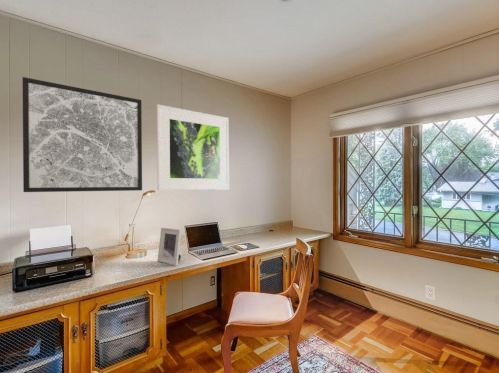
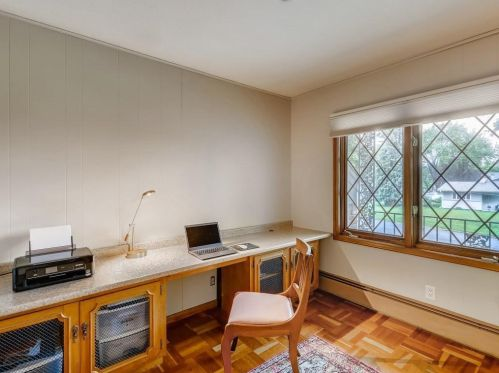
- wall art [22,76,143,193]
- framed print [156,104,230,191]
- picture frame [157,227,182,266]
